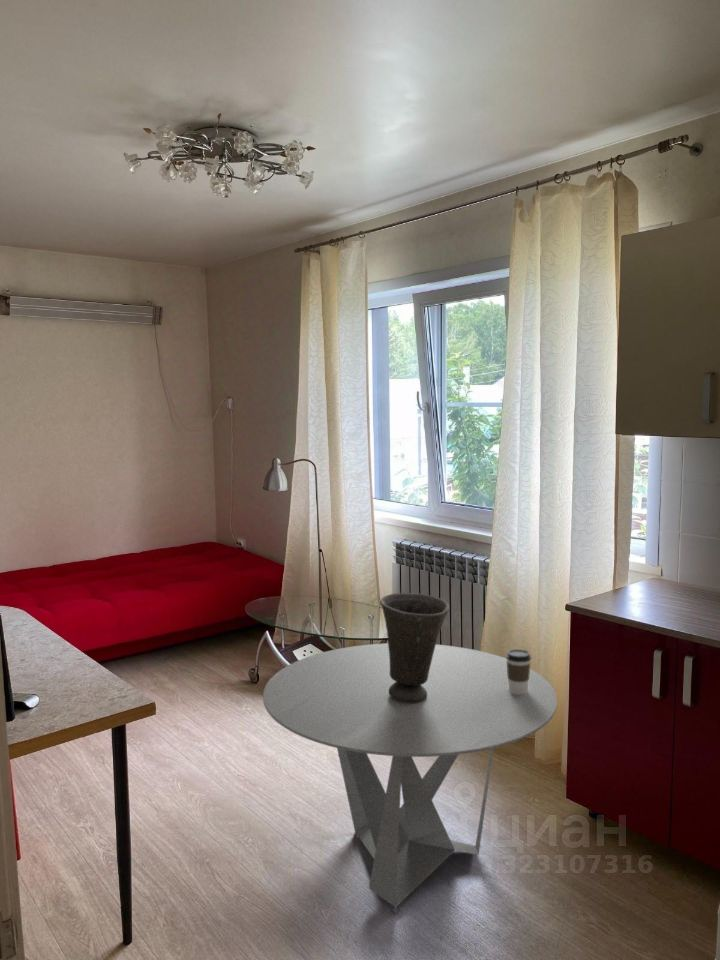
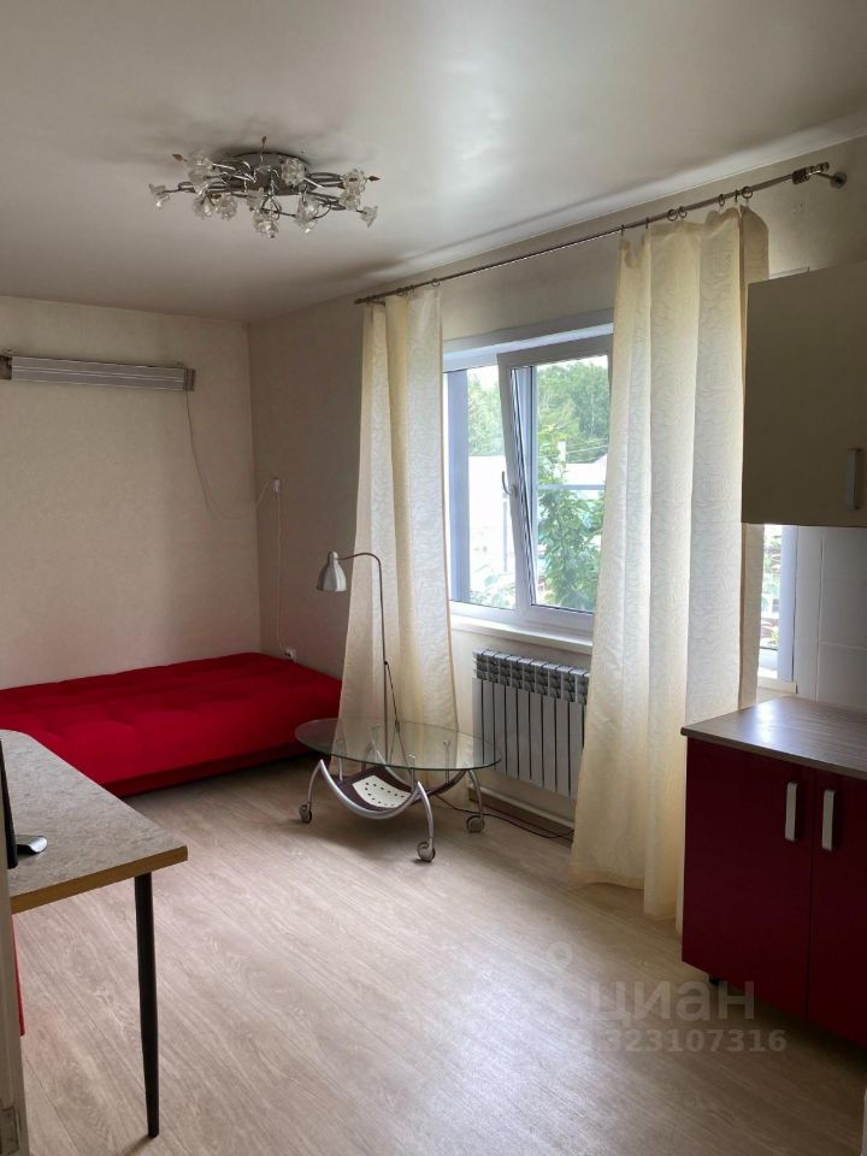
- vase [379,592,450,703]
- coffee table [262,642,558,914]
- coffee cup [505,648,532,694]
